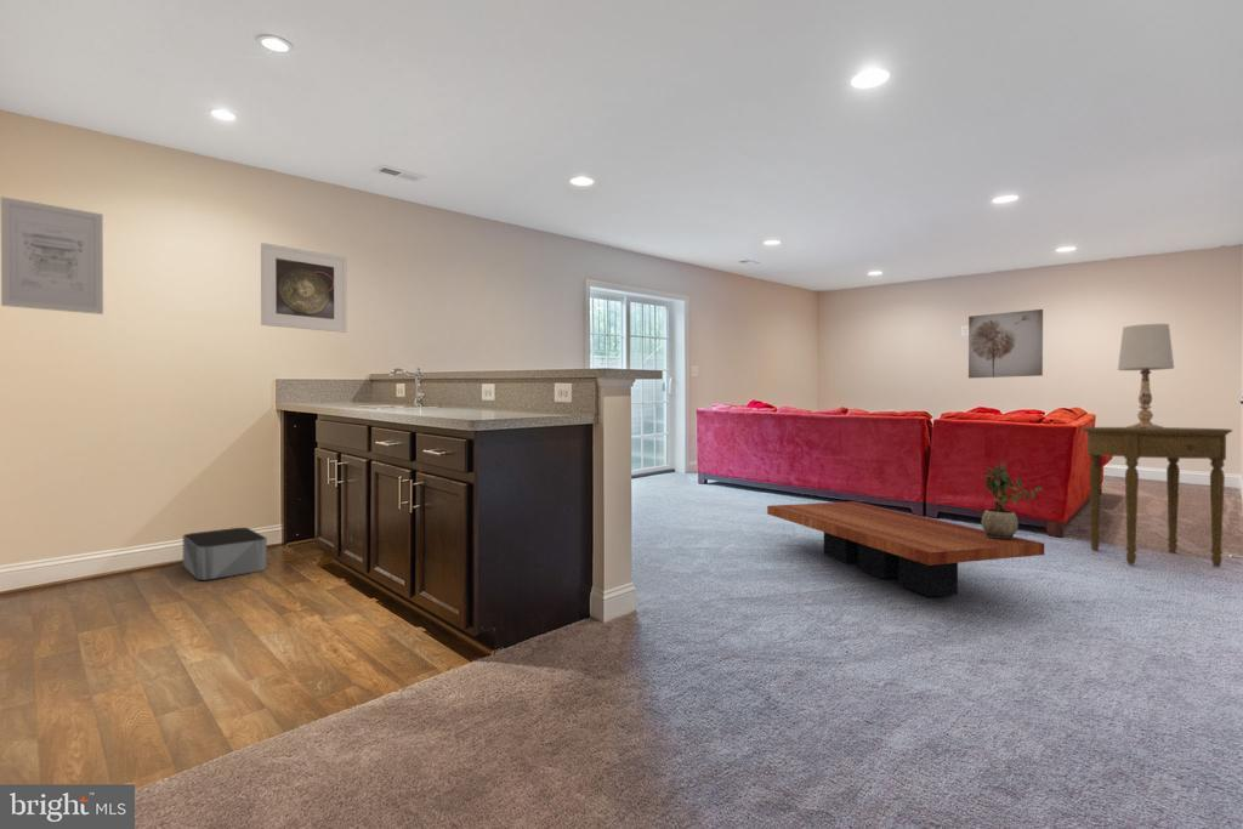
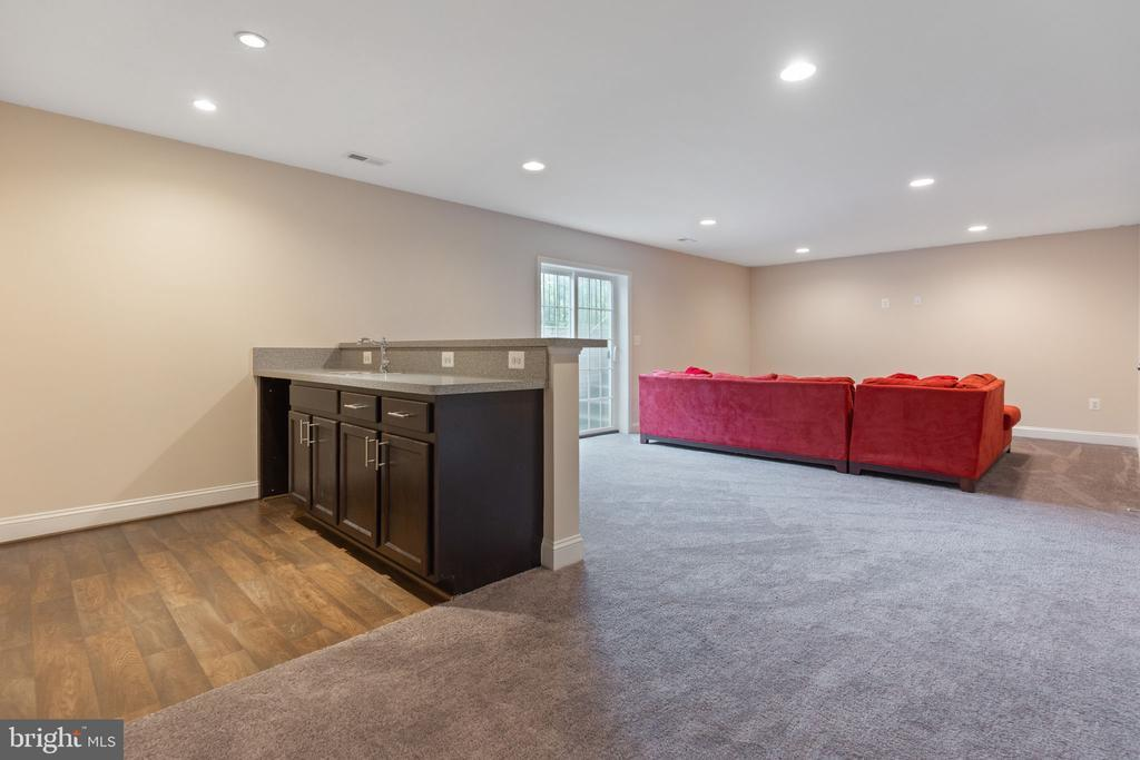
- wall art [967,308,1044,379]
- wall art [0,195,104,316]
- storage bin [182,527,268,581]
- table lamp [1117,323,1175,428]
- potted plant [980,462,1043,540]
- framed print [260,242,348,334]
- side table [1082,426,1233,568]
- coffee table [766,500,1045,598]
